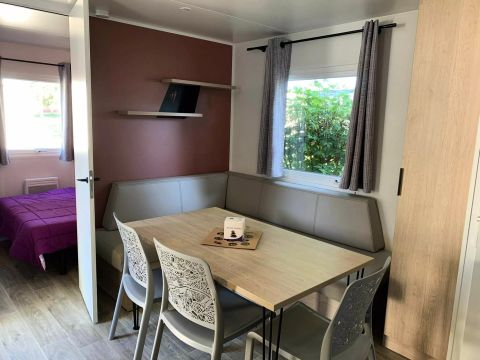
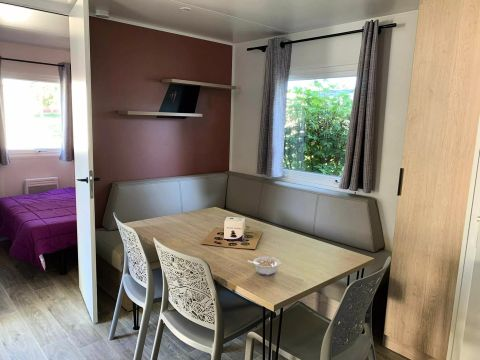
+ legume [247,256,281,276]
